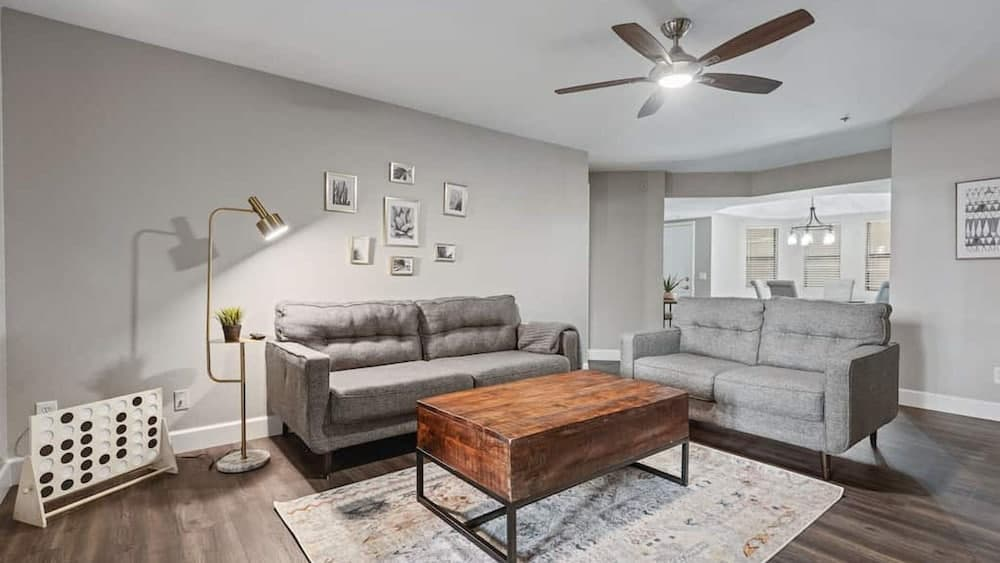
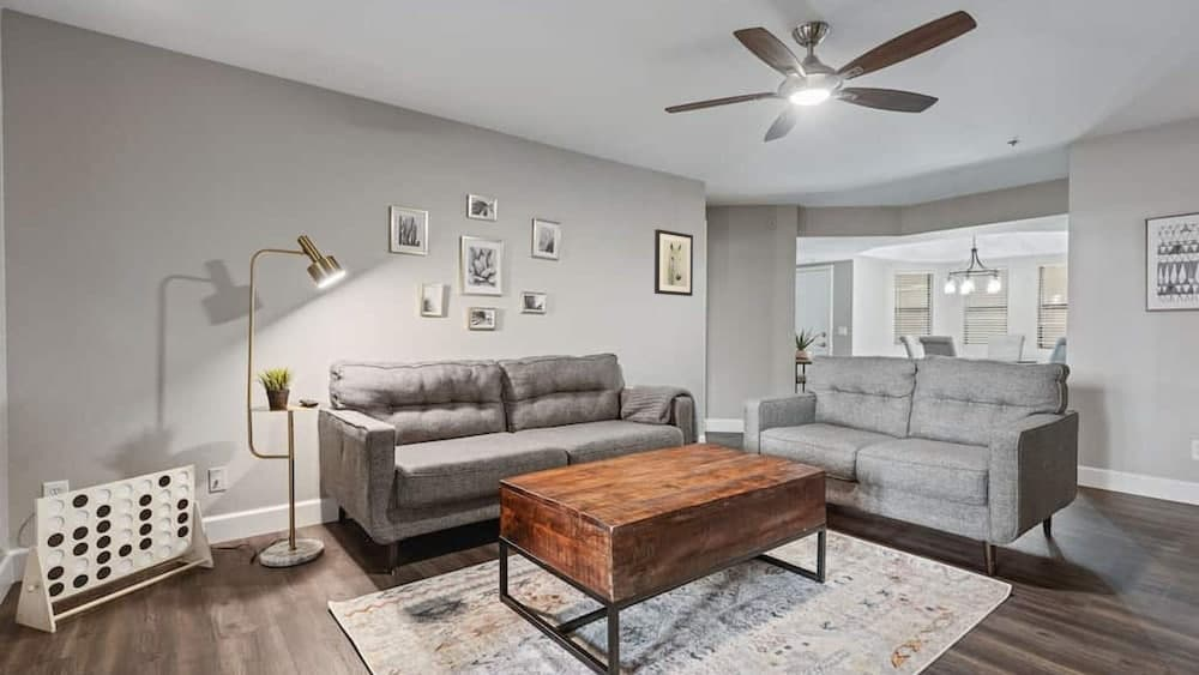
+ wall art [653,228,694,297]
